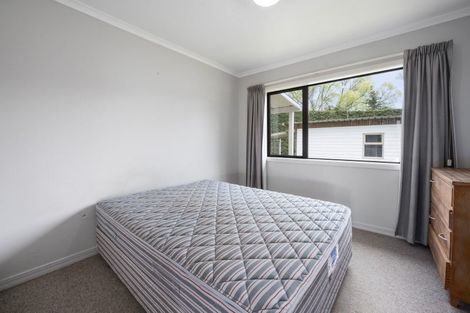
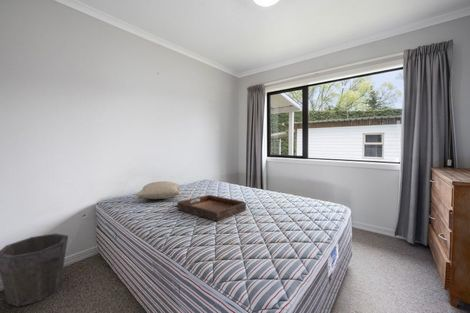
+ waste bin [0,233,69,308]
+ serving tray [176,194,247,222]
+ pillow [135,181,182,200]
